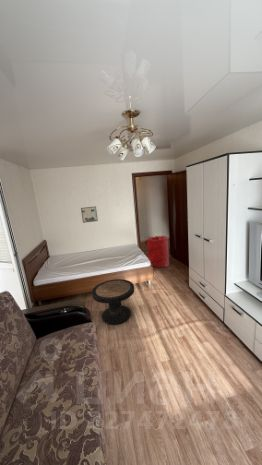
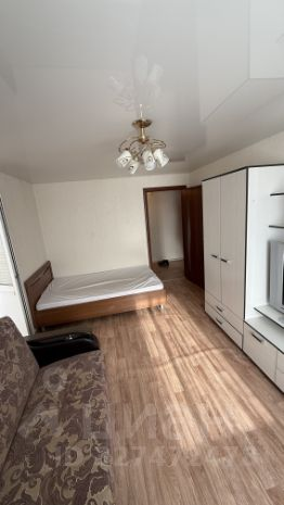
- laundry hamper [145,235,170,269]
- side table [91,278,135,326]
- wall art [80,205,99,223]
